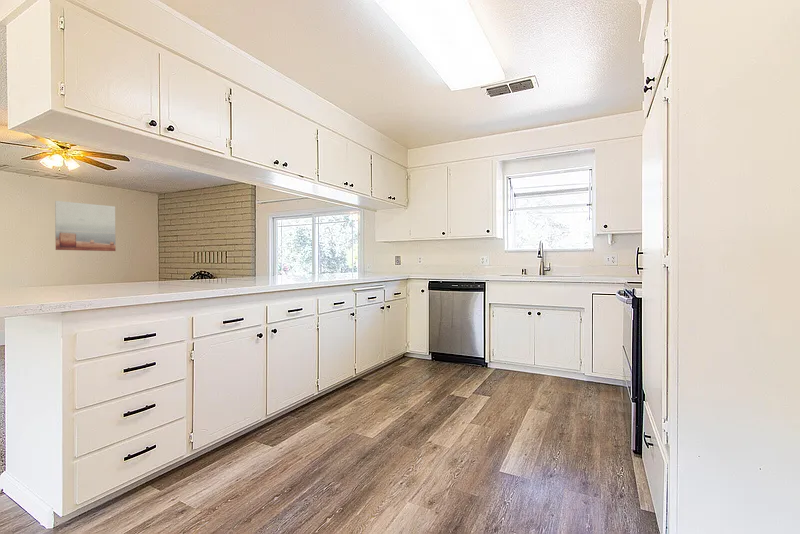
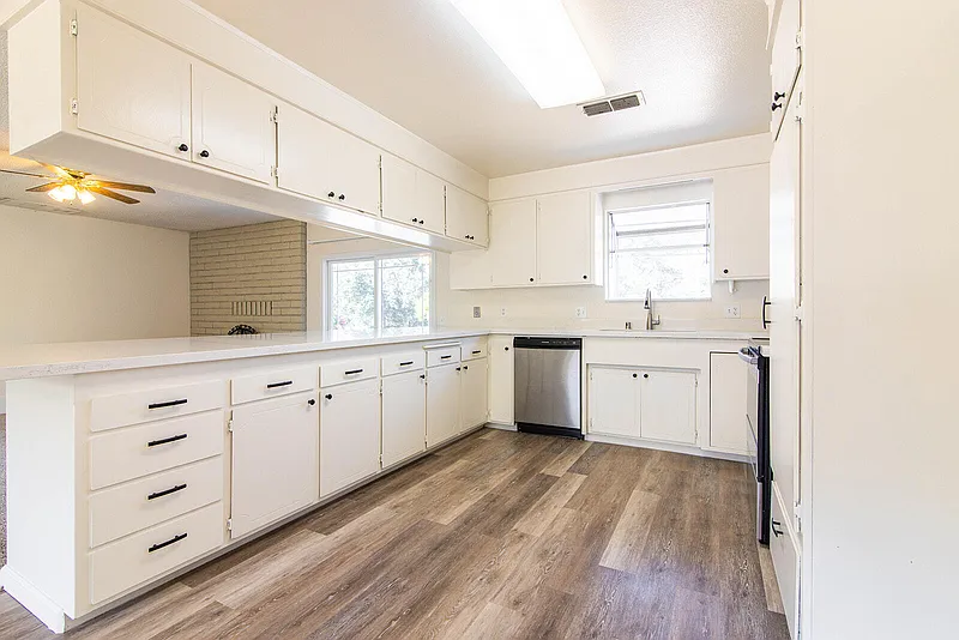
- wall art [54,200,117,252]
